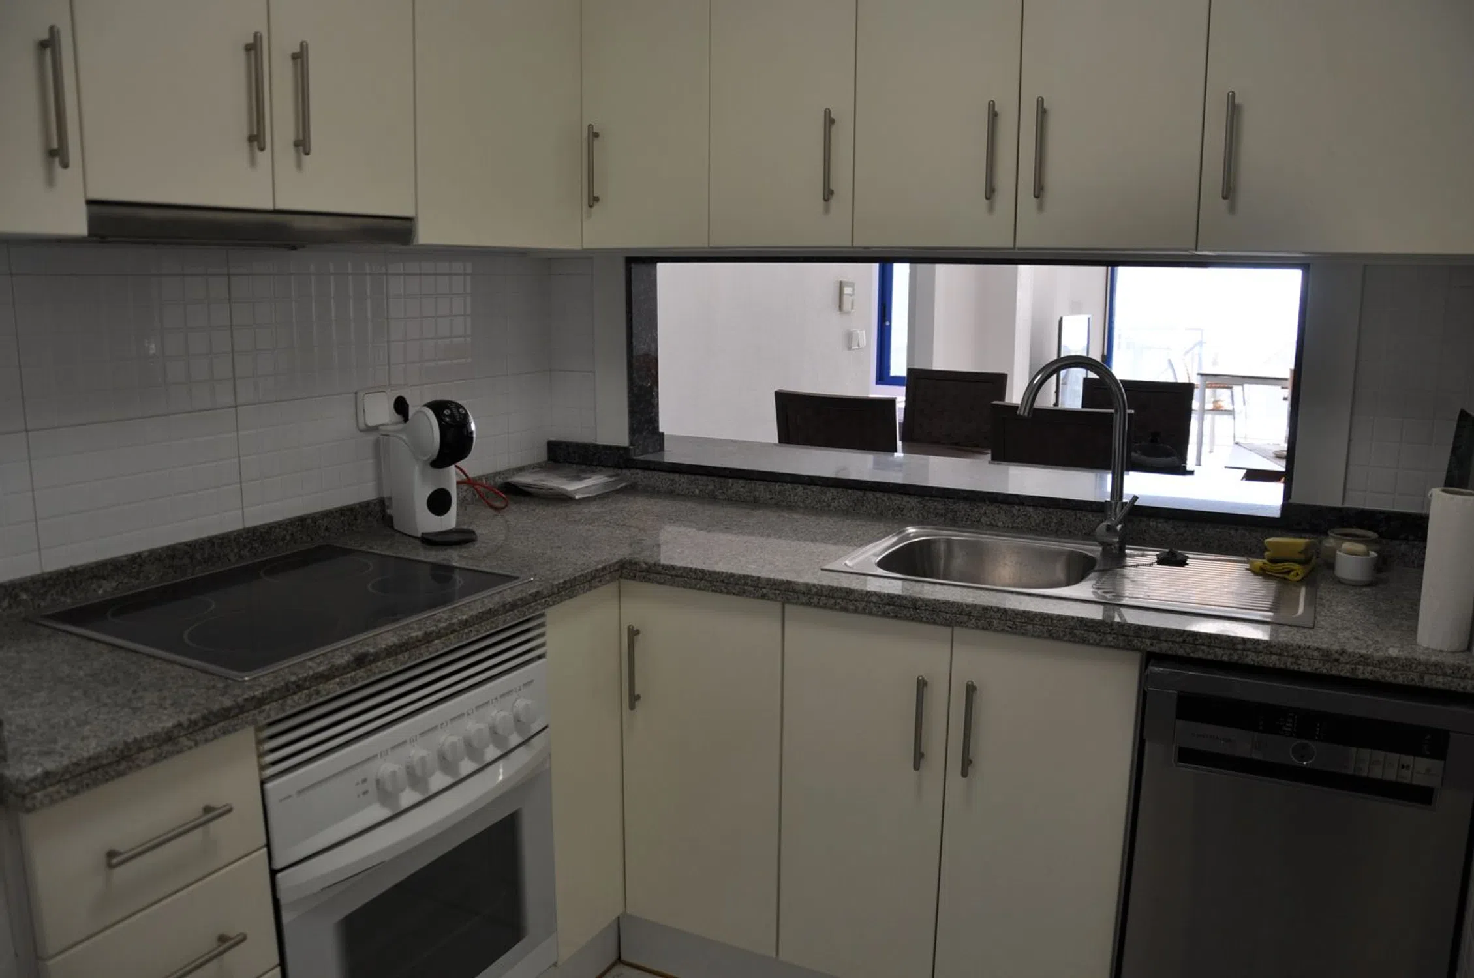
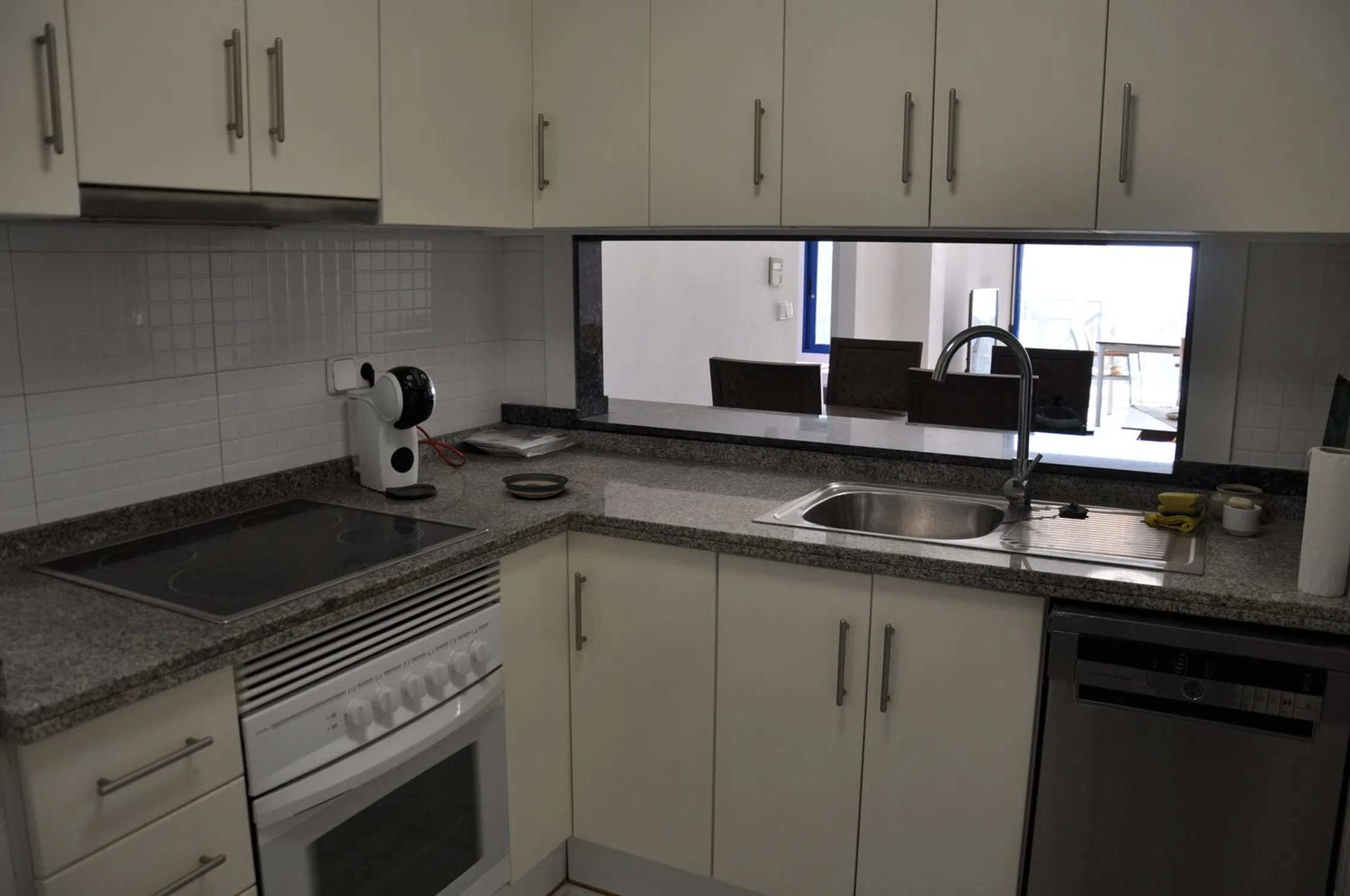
+ saucer [502,472,570,498]
